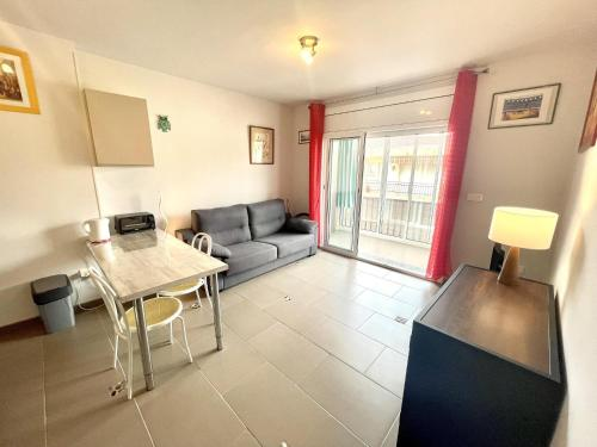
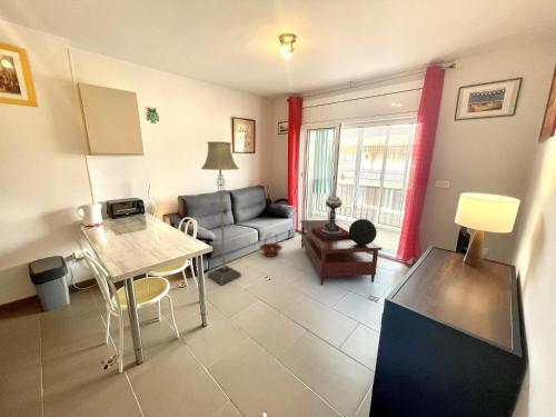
+ decorative globe [349,218,378,245]
+ decorative urn [312,188,350,239]
+ basket [258,231,284,258]
+ floor lamp [200,140,242,287]
+ coffee table [299,219,383,286]
